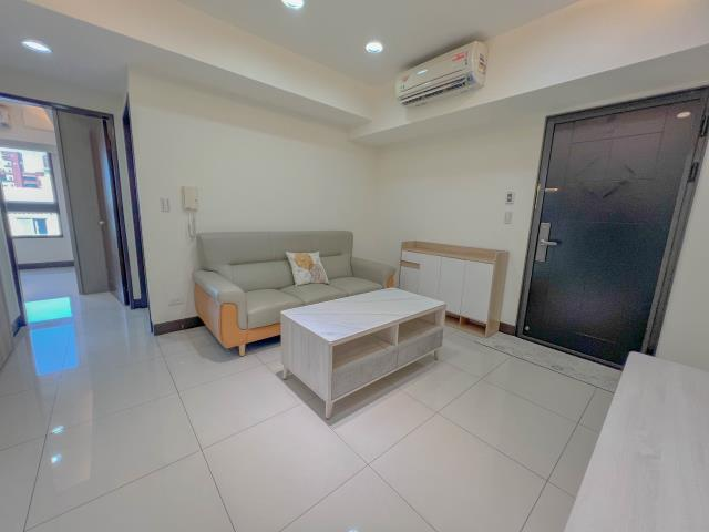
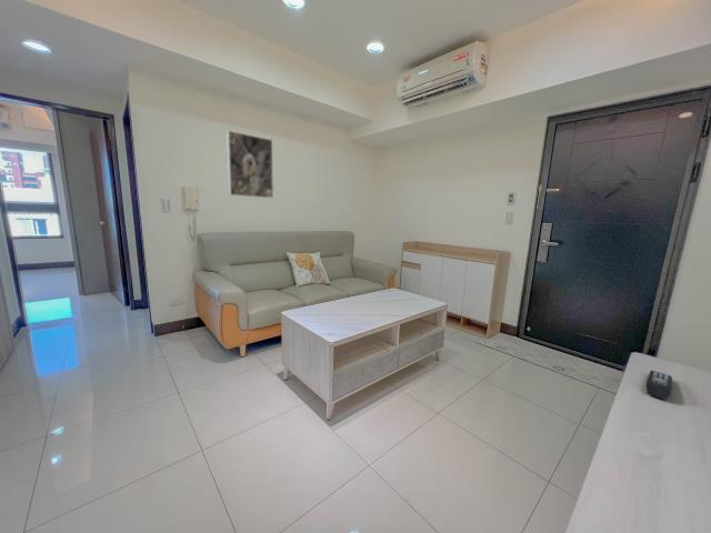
+ remote control [644,370,673,401]
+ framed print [226,130,274,199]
